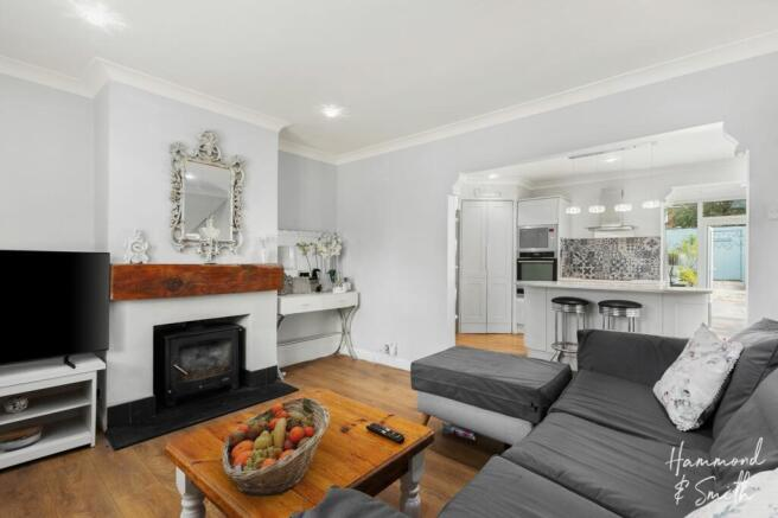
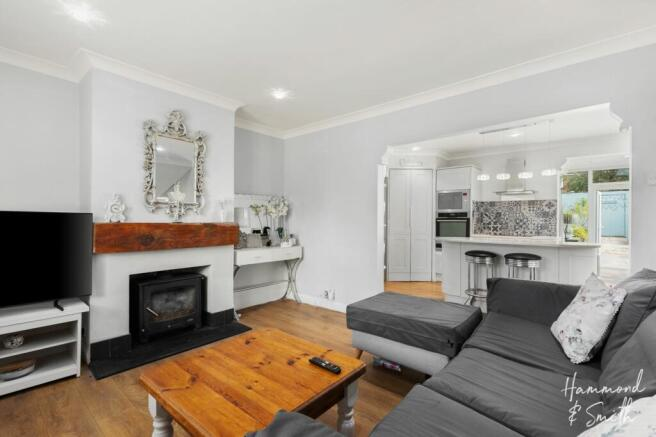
- fruit basket [221,396,331,497]
